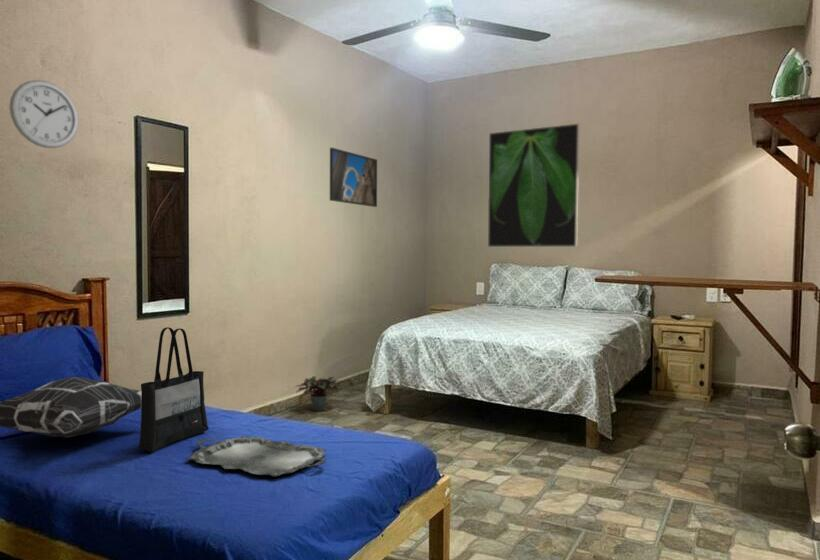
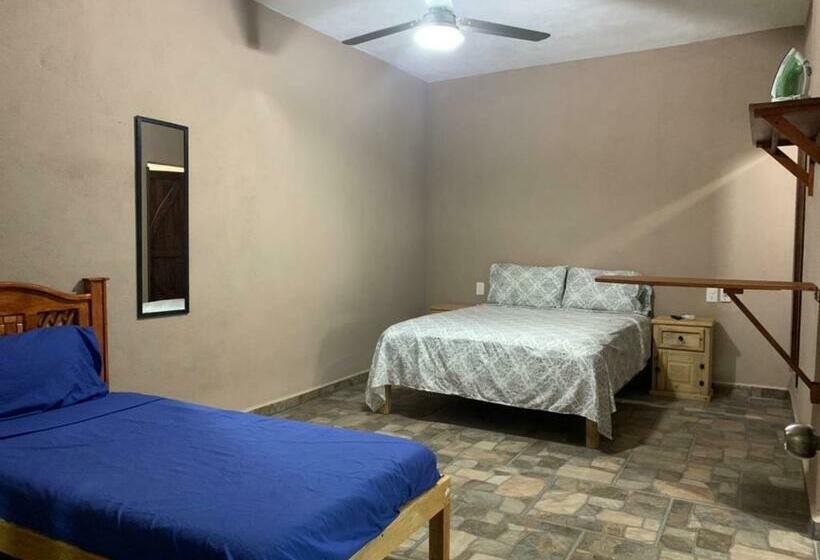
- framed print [329,147,378,208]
- serving tray [186,435,327,477]
- wall clock [9,79,80,149]
- decorative pillow [0,376,141,438]
- potted plant [294,375,340,412]
- tote bag [137,326,210,453]
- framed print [487,123,580,248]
